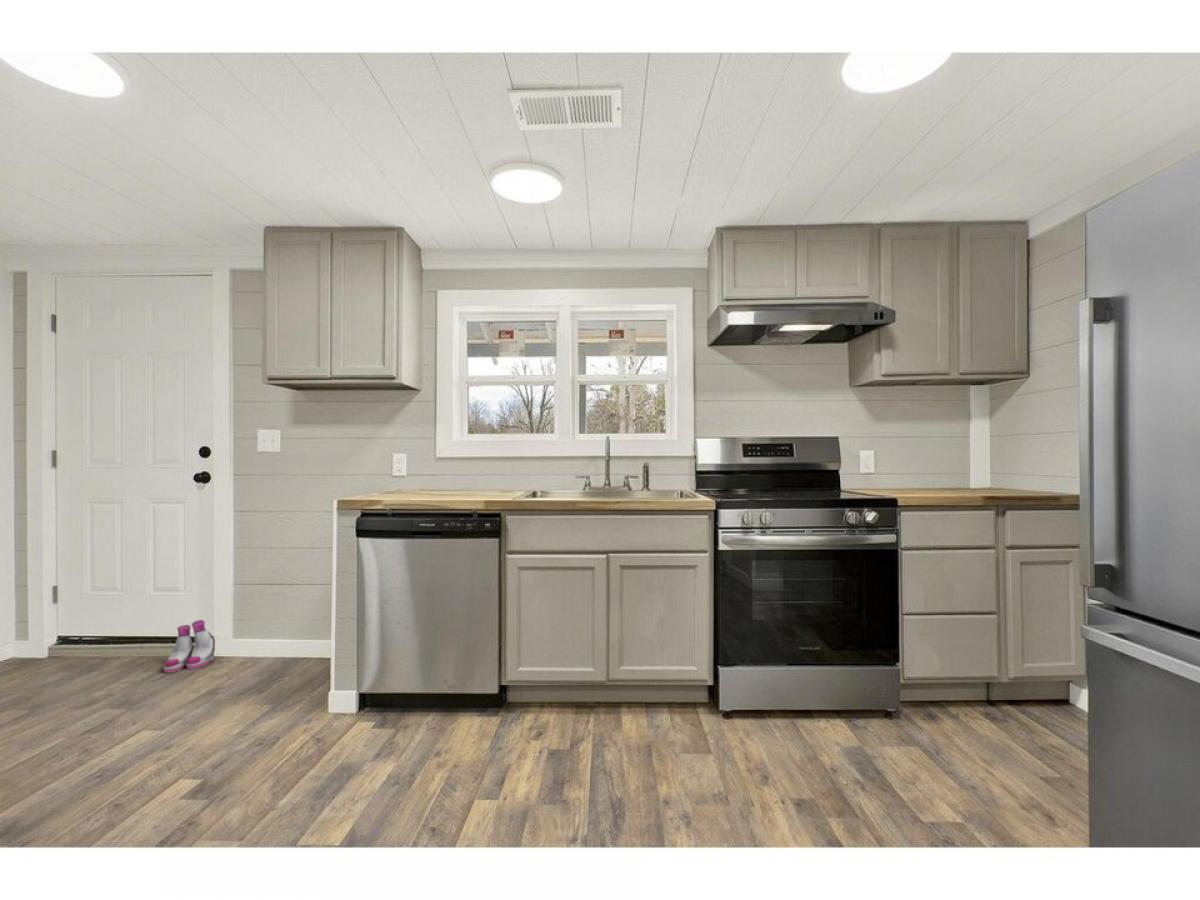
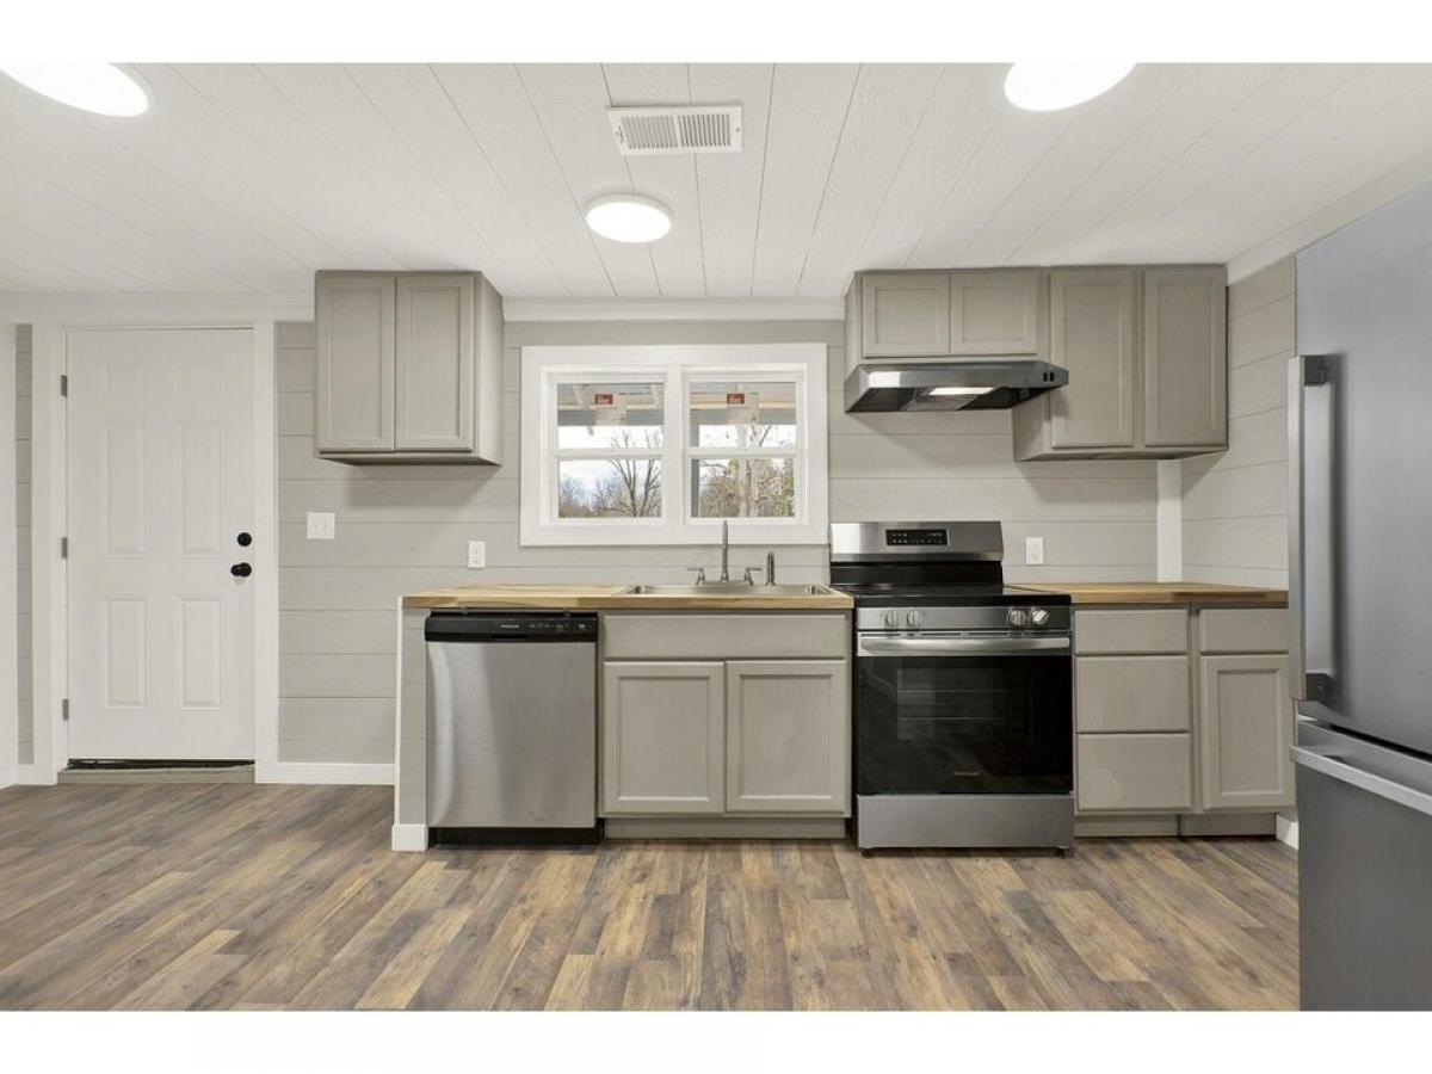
- boots [162,619,216,674]
